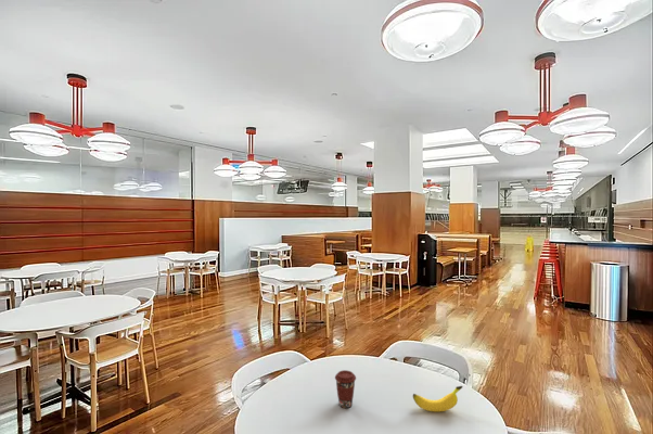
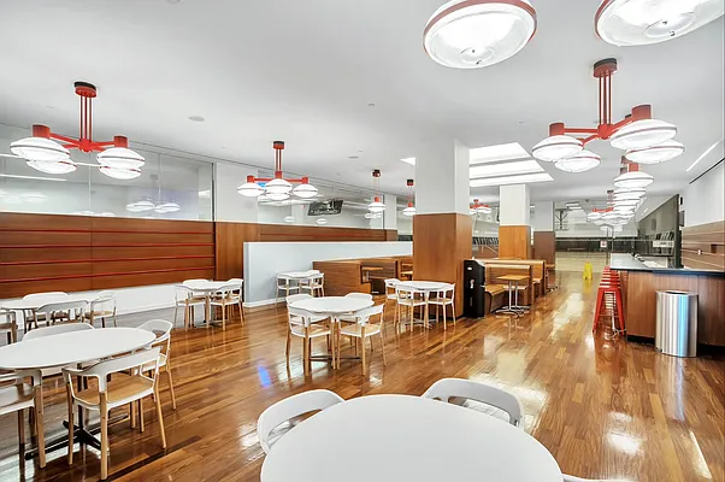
- banana [412,385,463,413]
- coffee cup [334,369,357,409]
